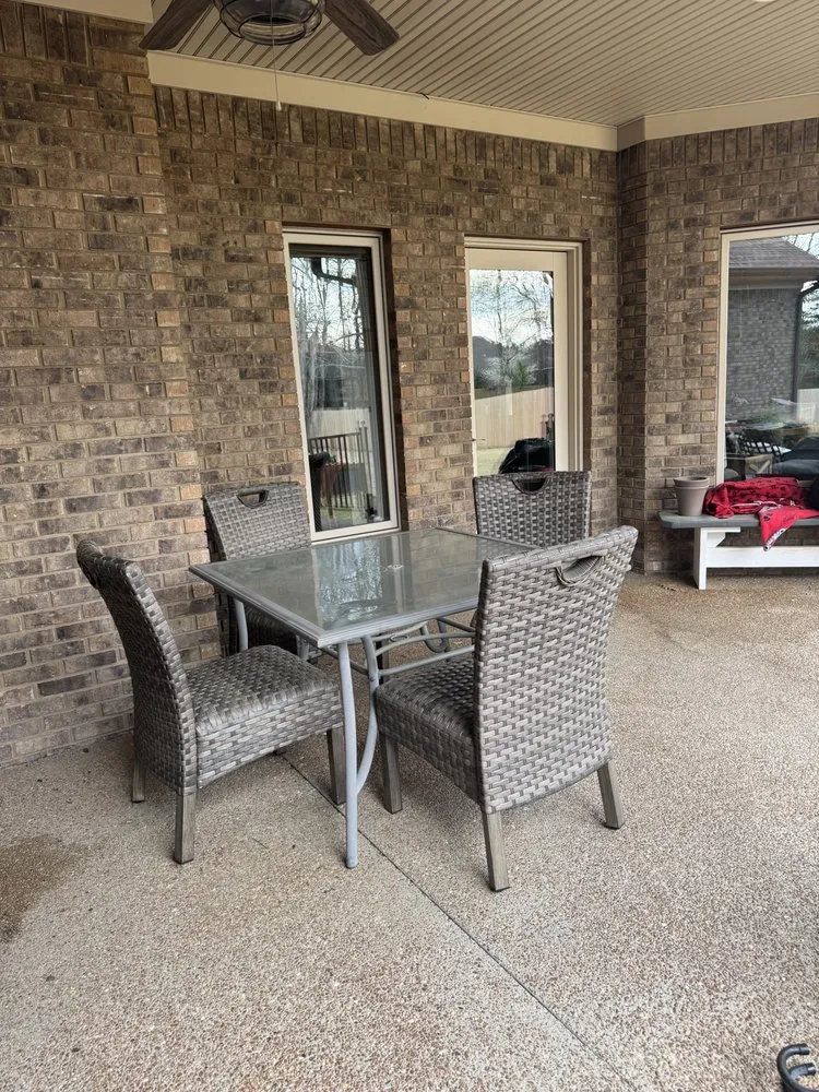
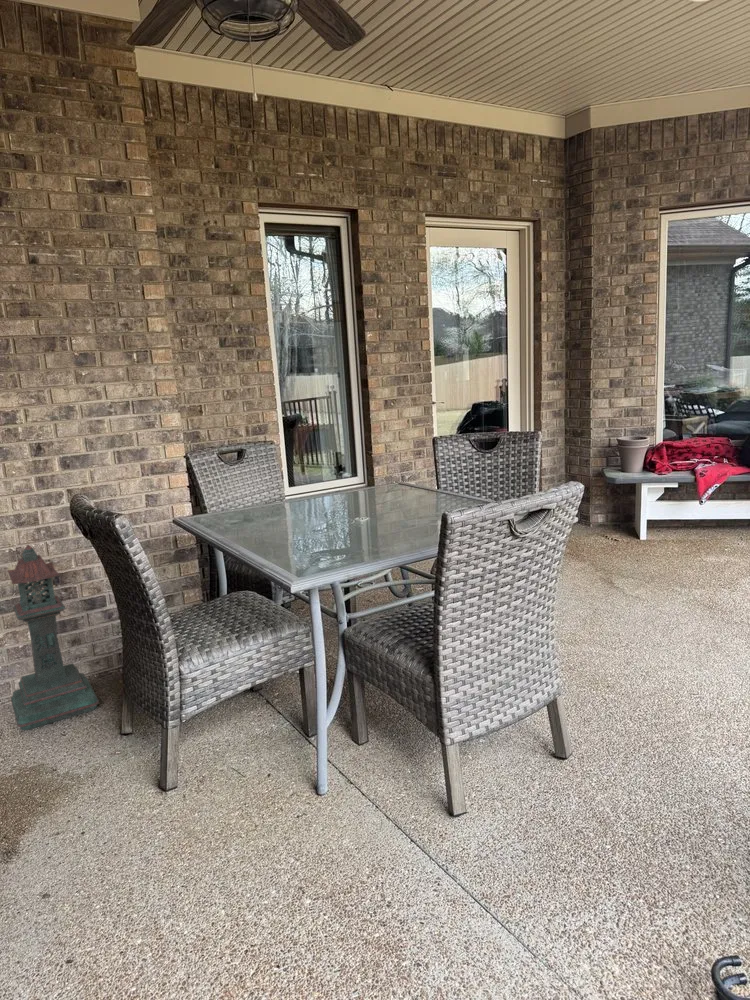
+ lantern [6,544,100,731]
